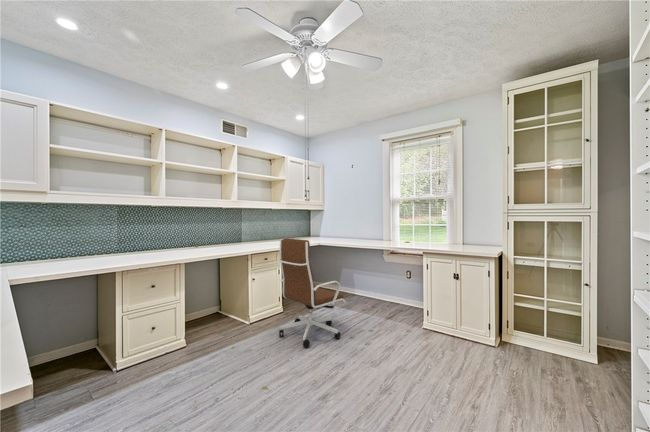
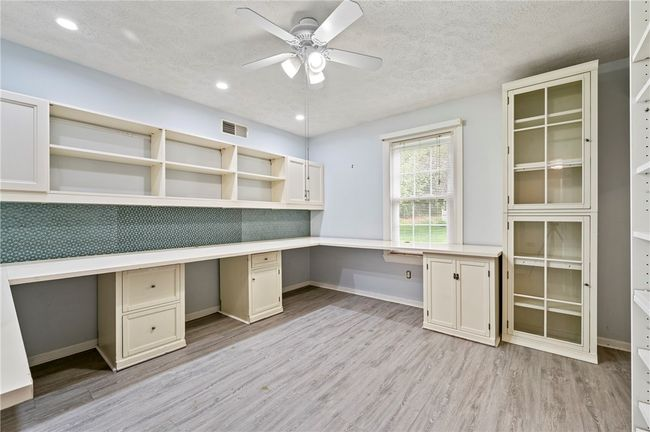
- office chair [277,237,347,349]
